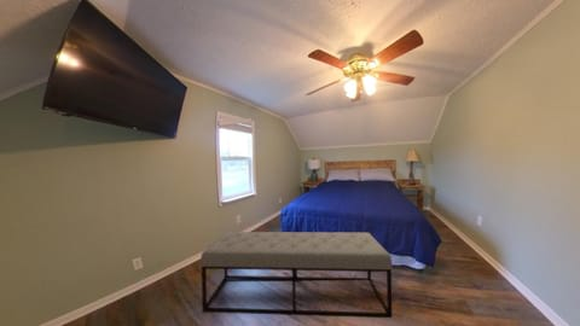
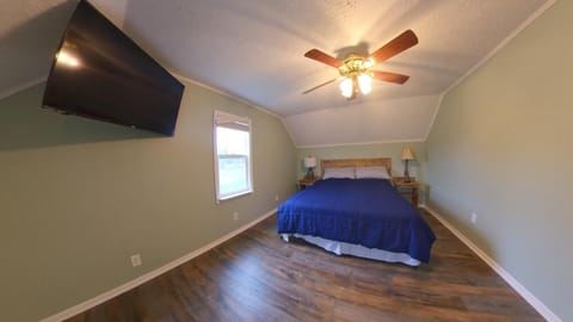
- bench [199,231,394,319]
